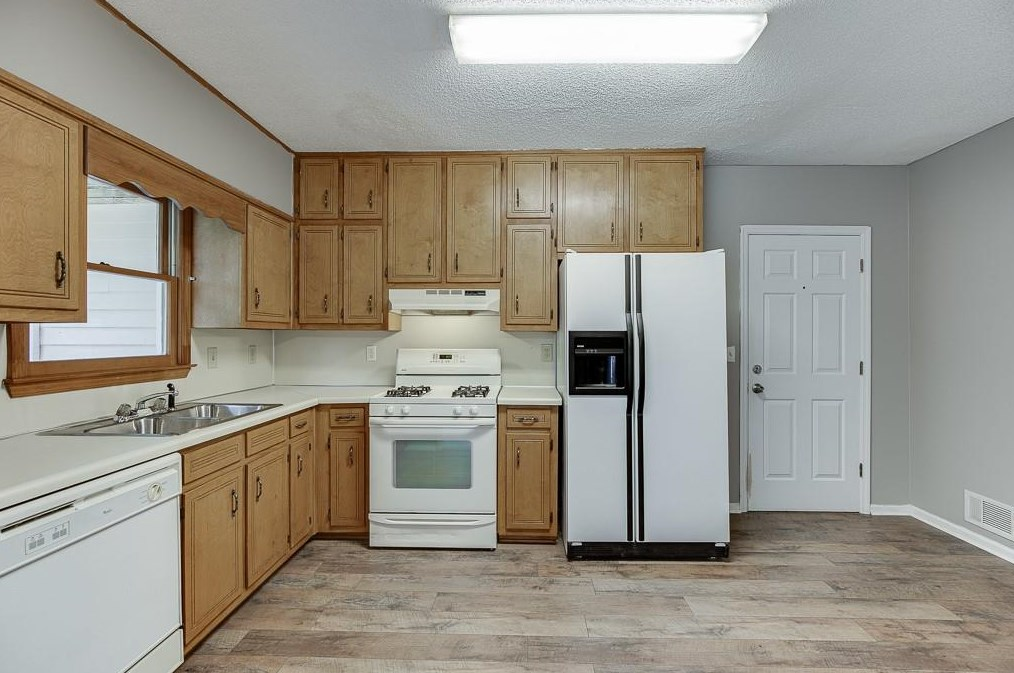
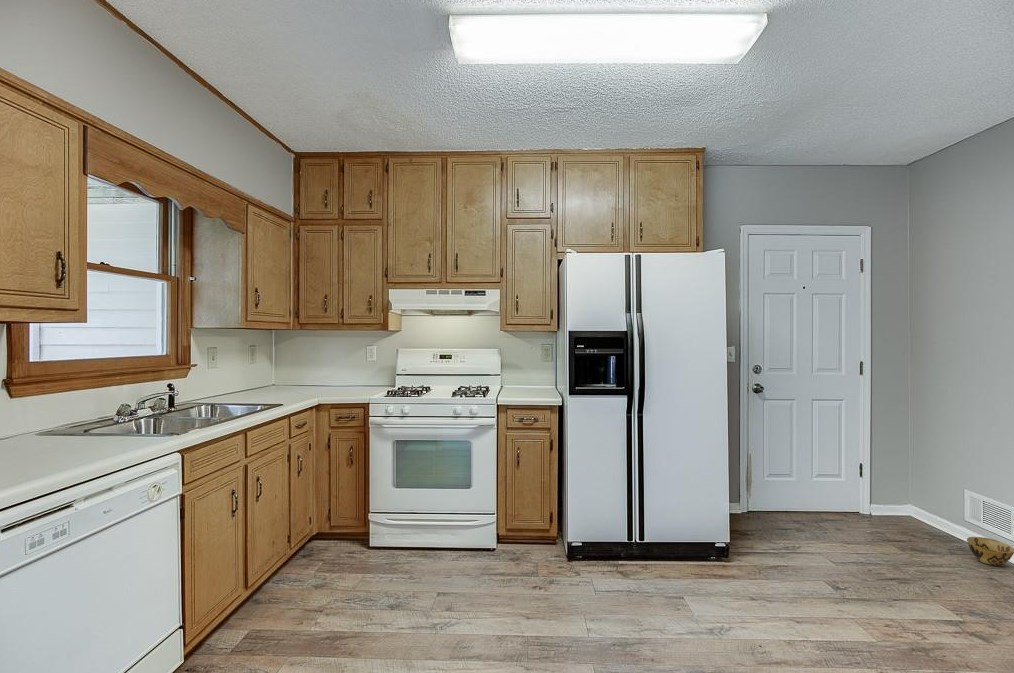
+ woven basket [966,536,1014,567]
